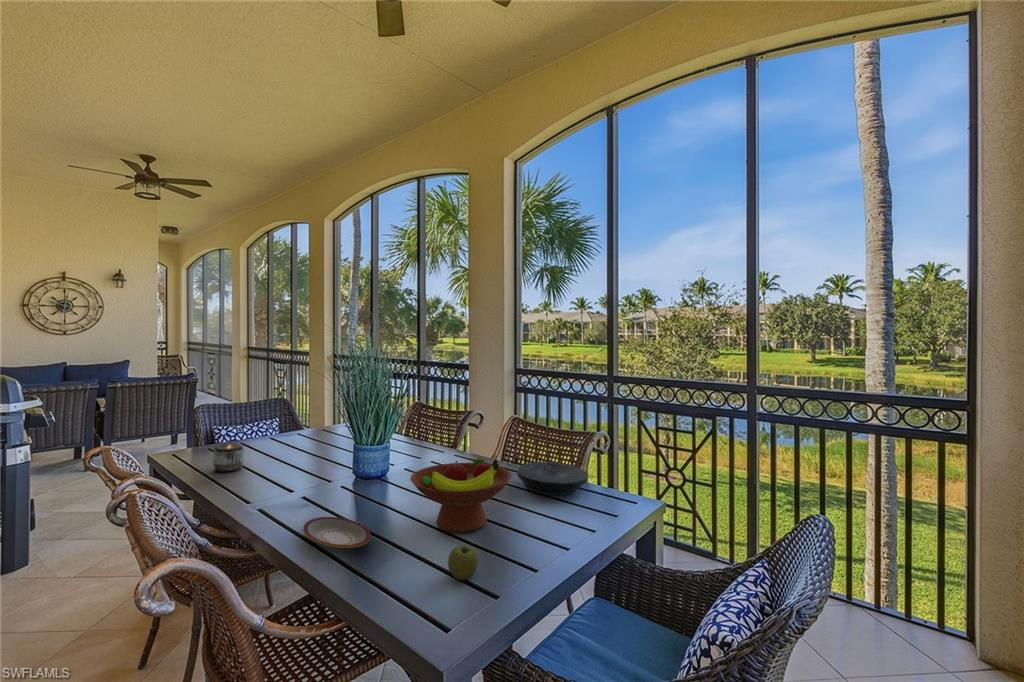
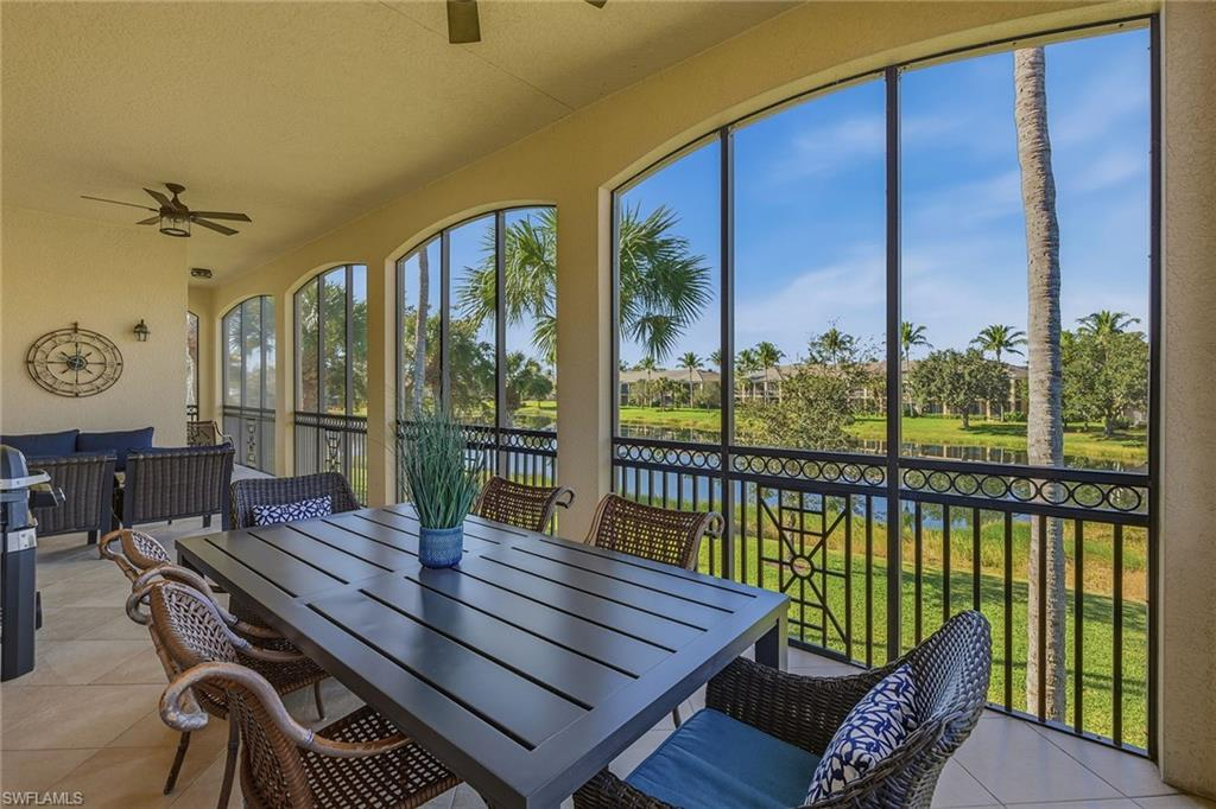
- candle holder [212,443,245,472]
- plate [303,516,372,549]
- apple [447,544,480,581]
- fruit bowl [409,458,513,533]
- plate [516,461,589,496]
